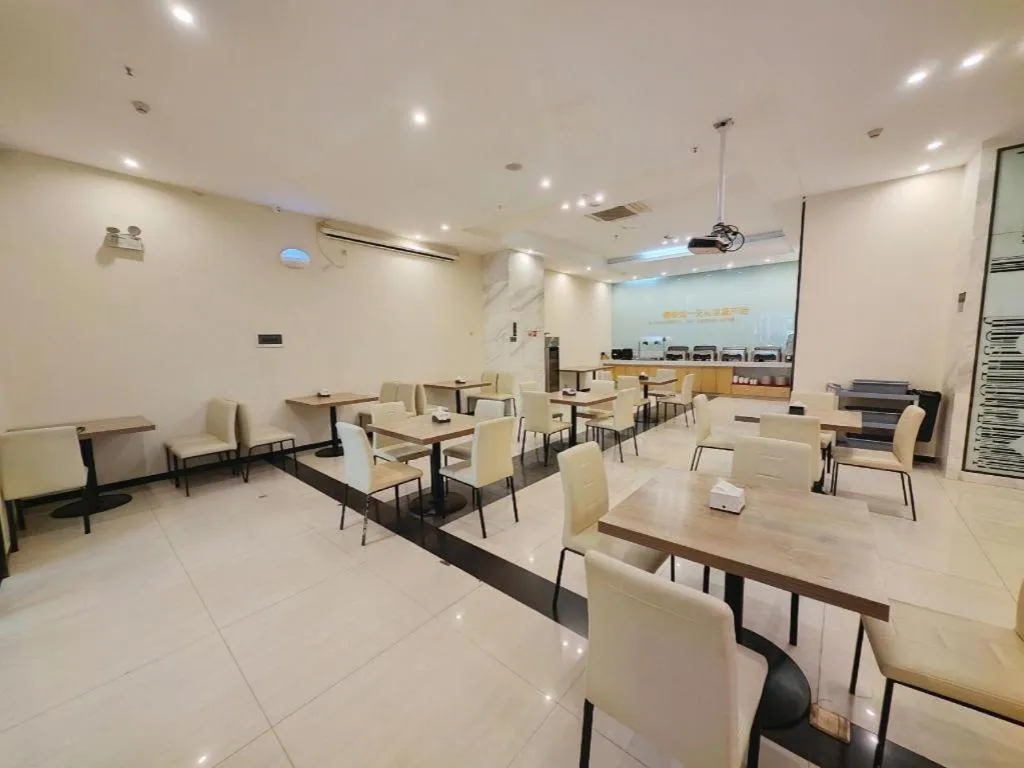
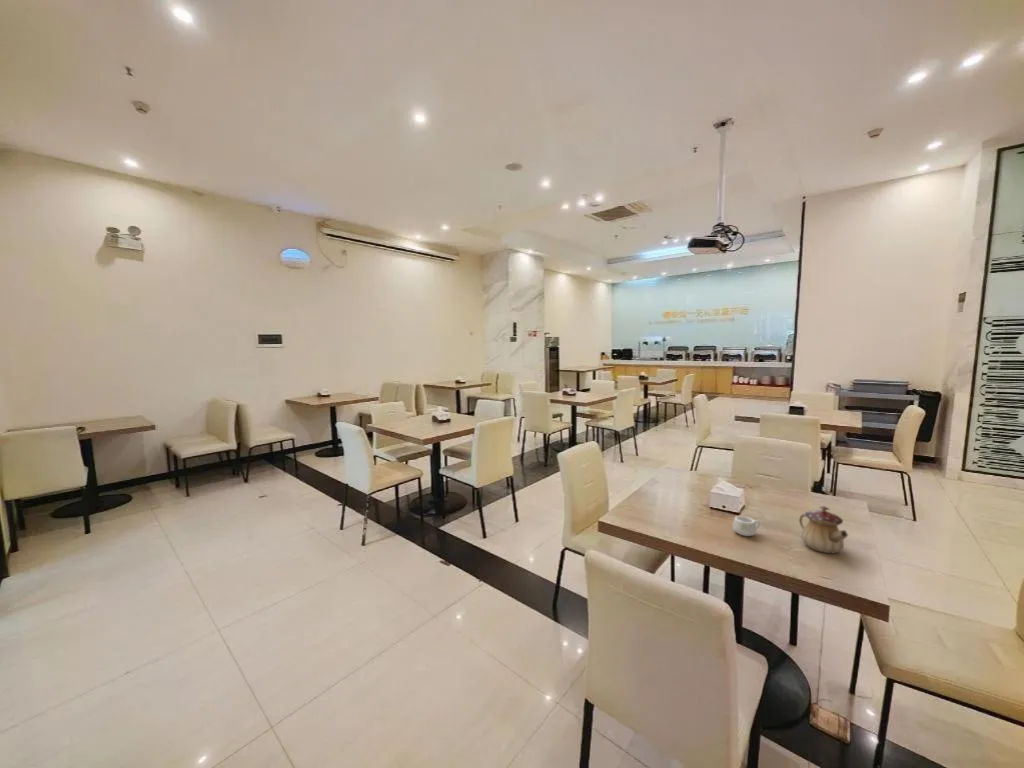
+ teapot [798,505,849,554]
+ teacup [731,515,761,537]
